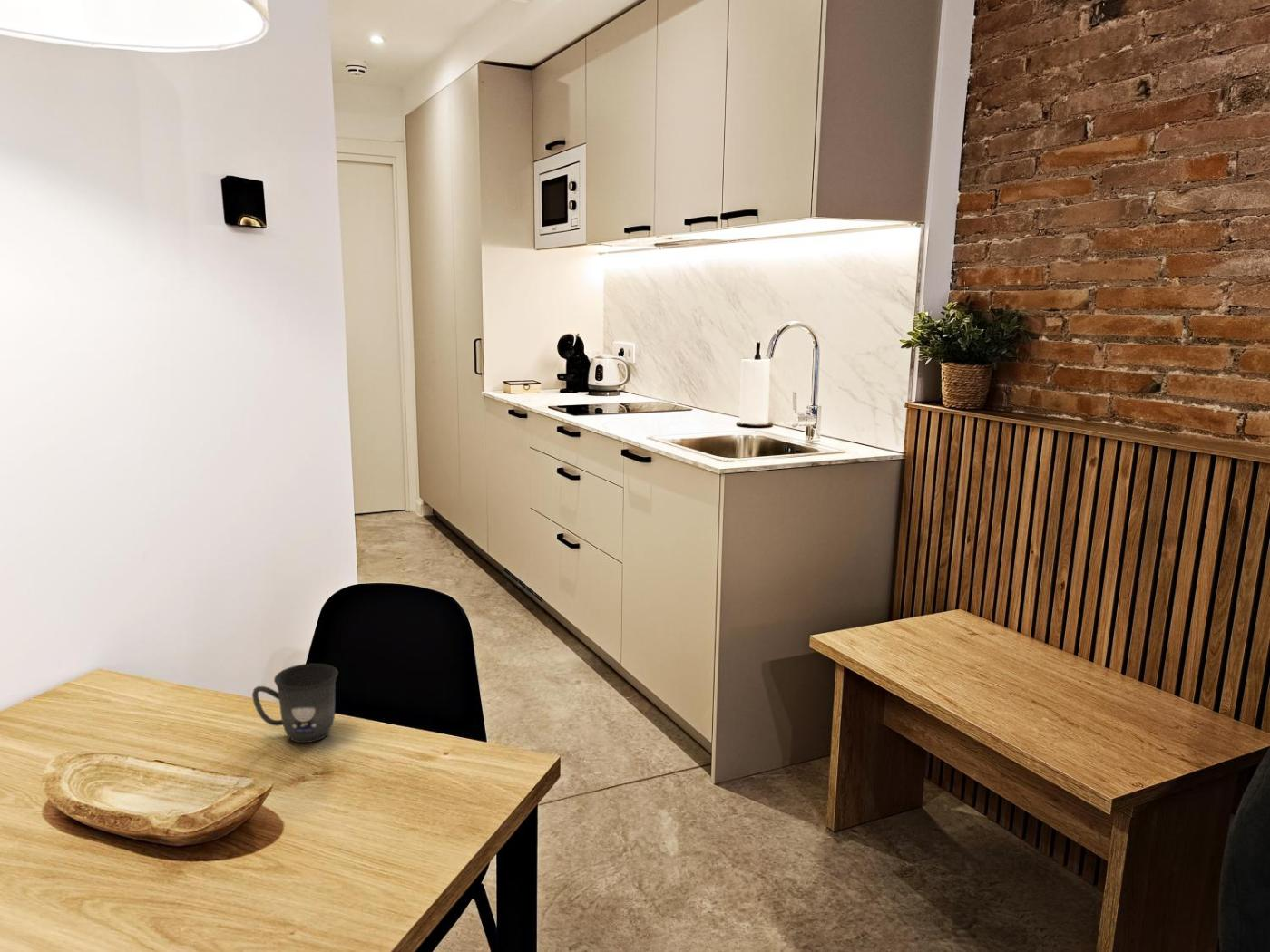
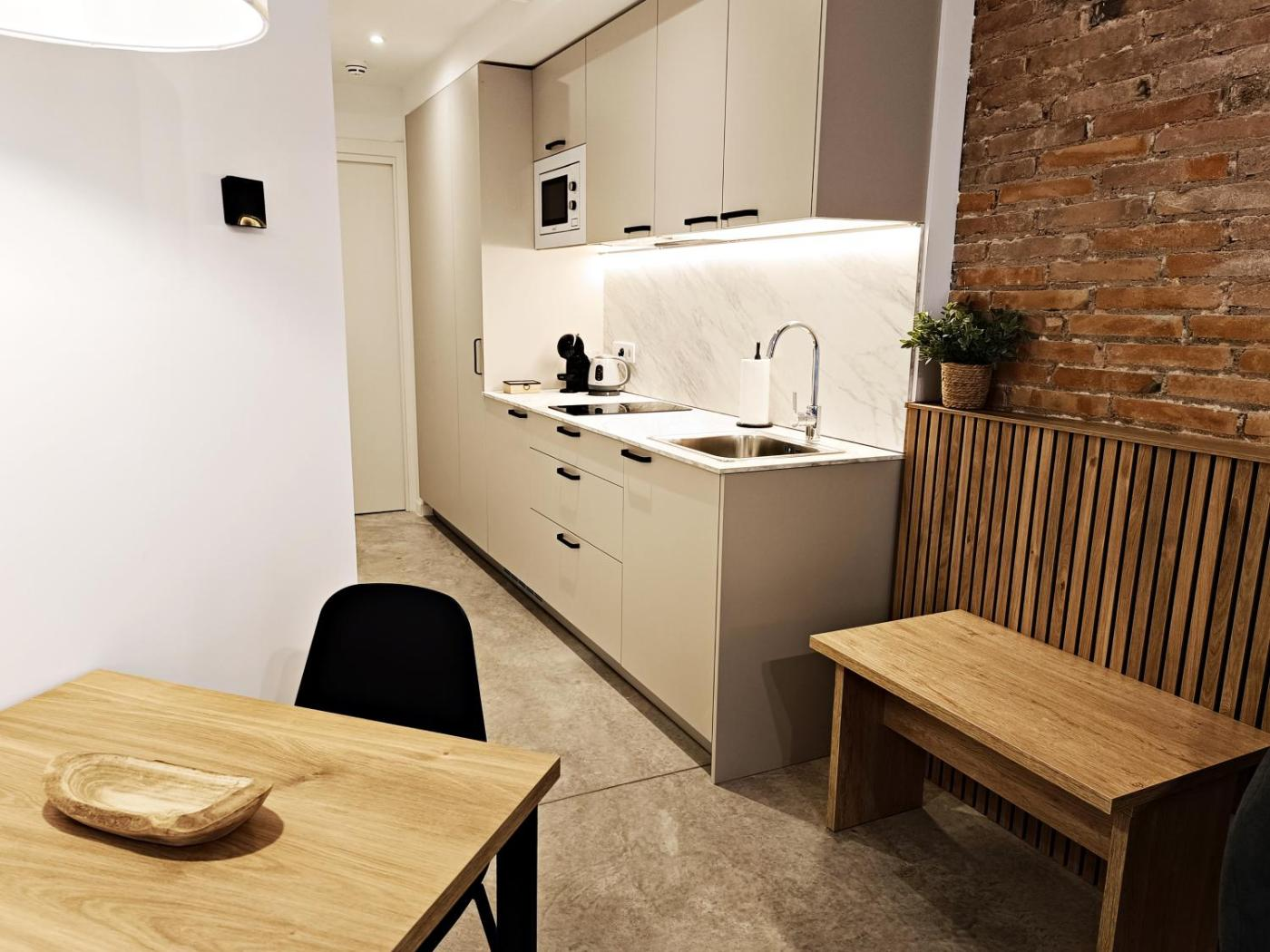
- mug [251,663,339,743]
